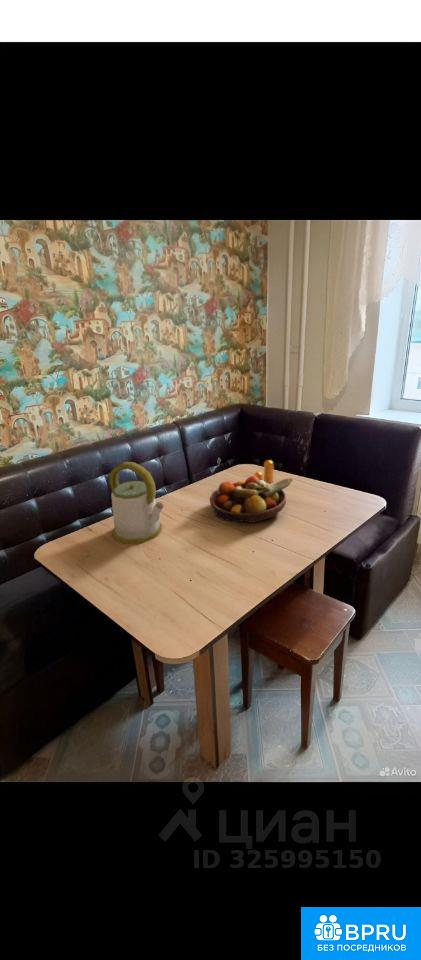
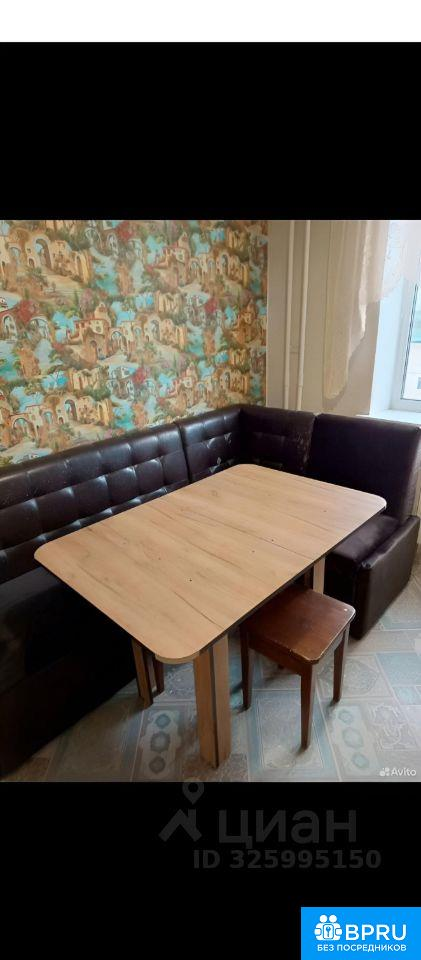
- kettle [109,461,165,545]
- fruit bowl [209,475,293,524]
- pepper shaker [253,459,275,484]
